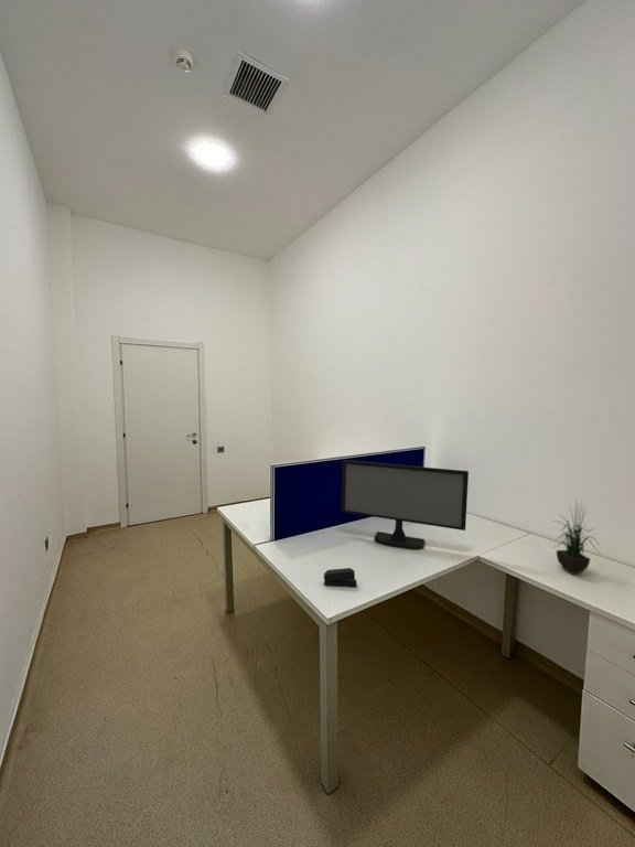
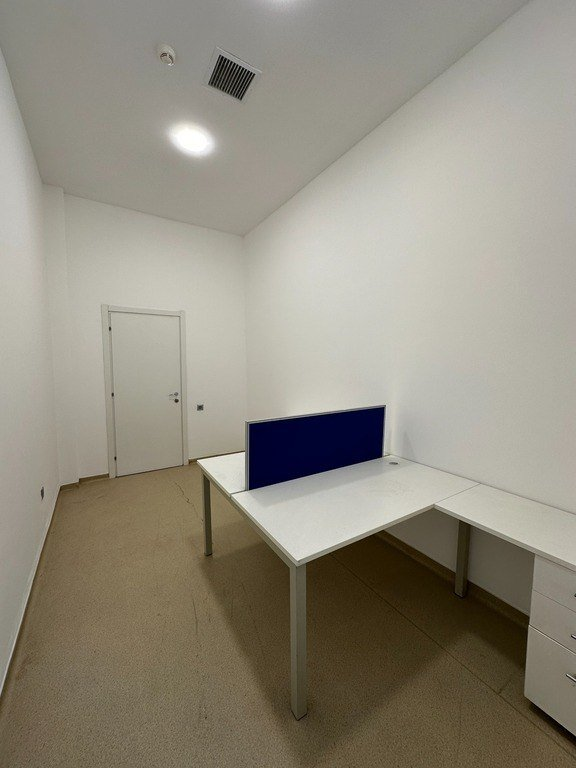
- potted plant [553,500,601,575]
- computer monitor [340,459,470,550]
- stapler [323,567,358,588]
